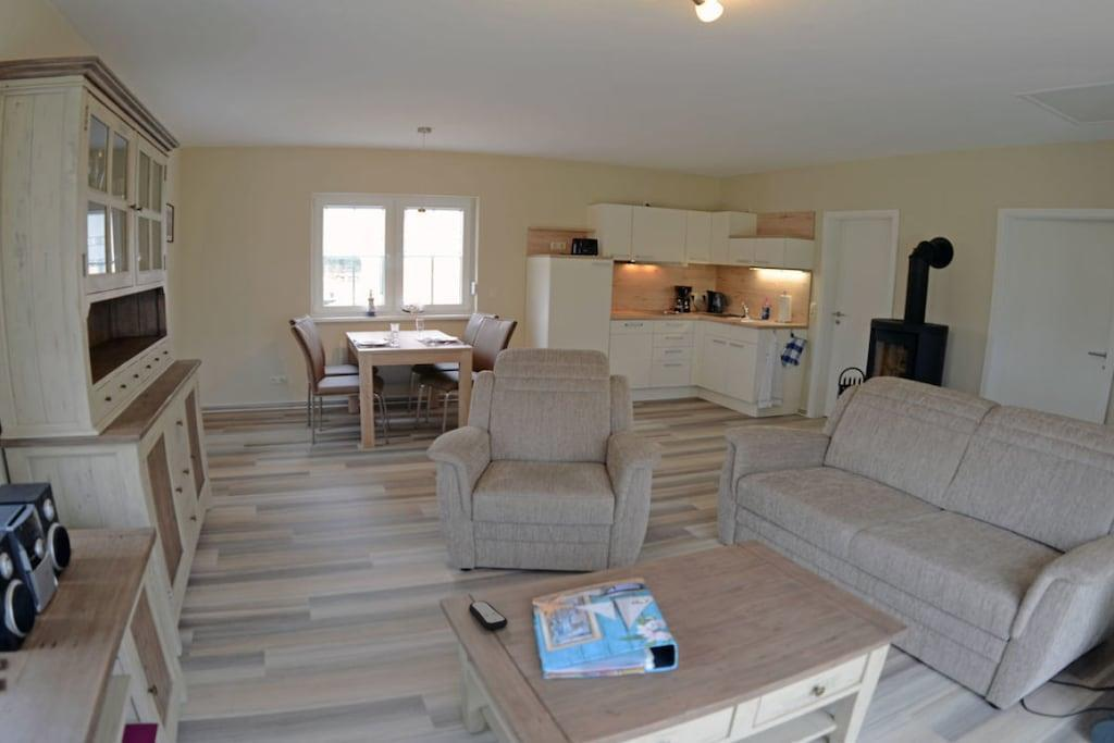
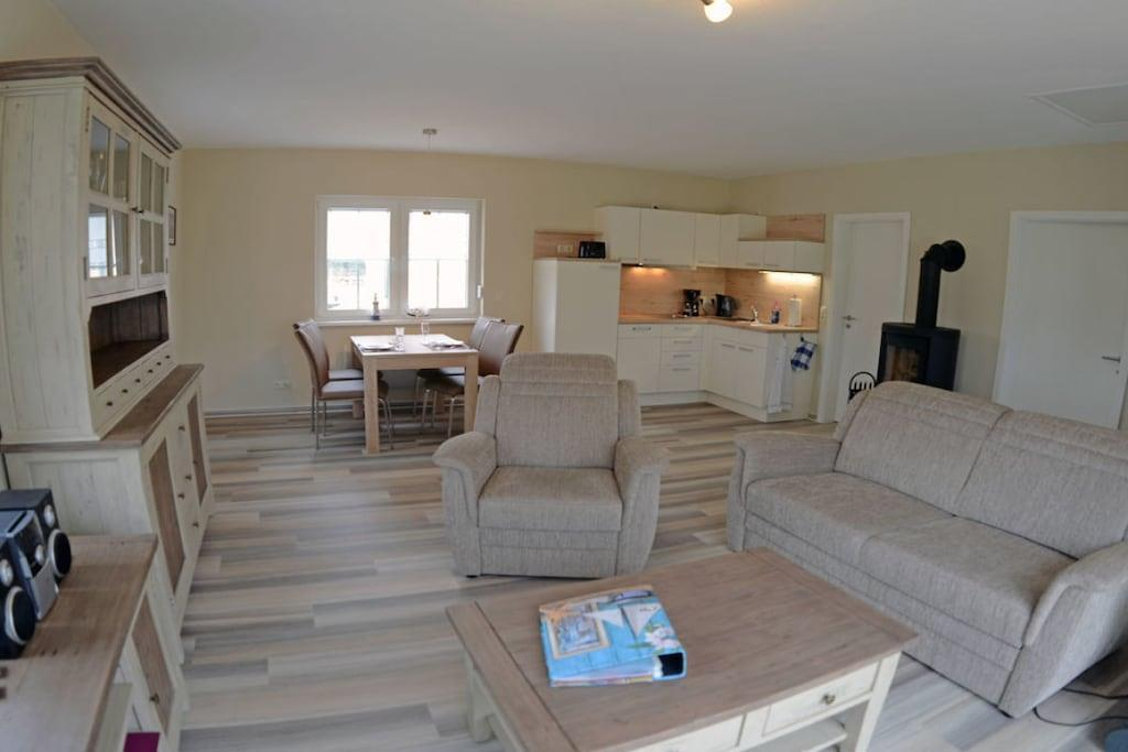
- remote control [468,600,509,630]
